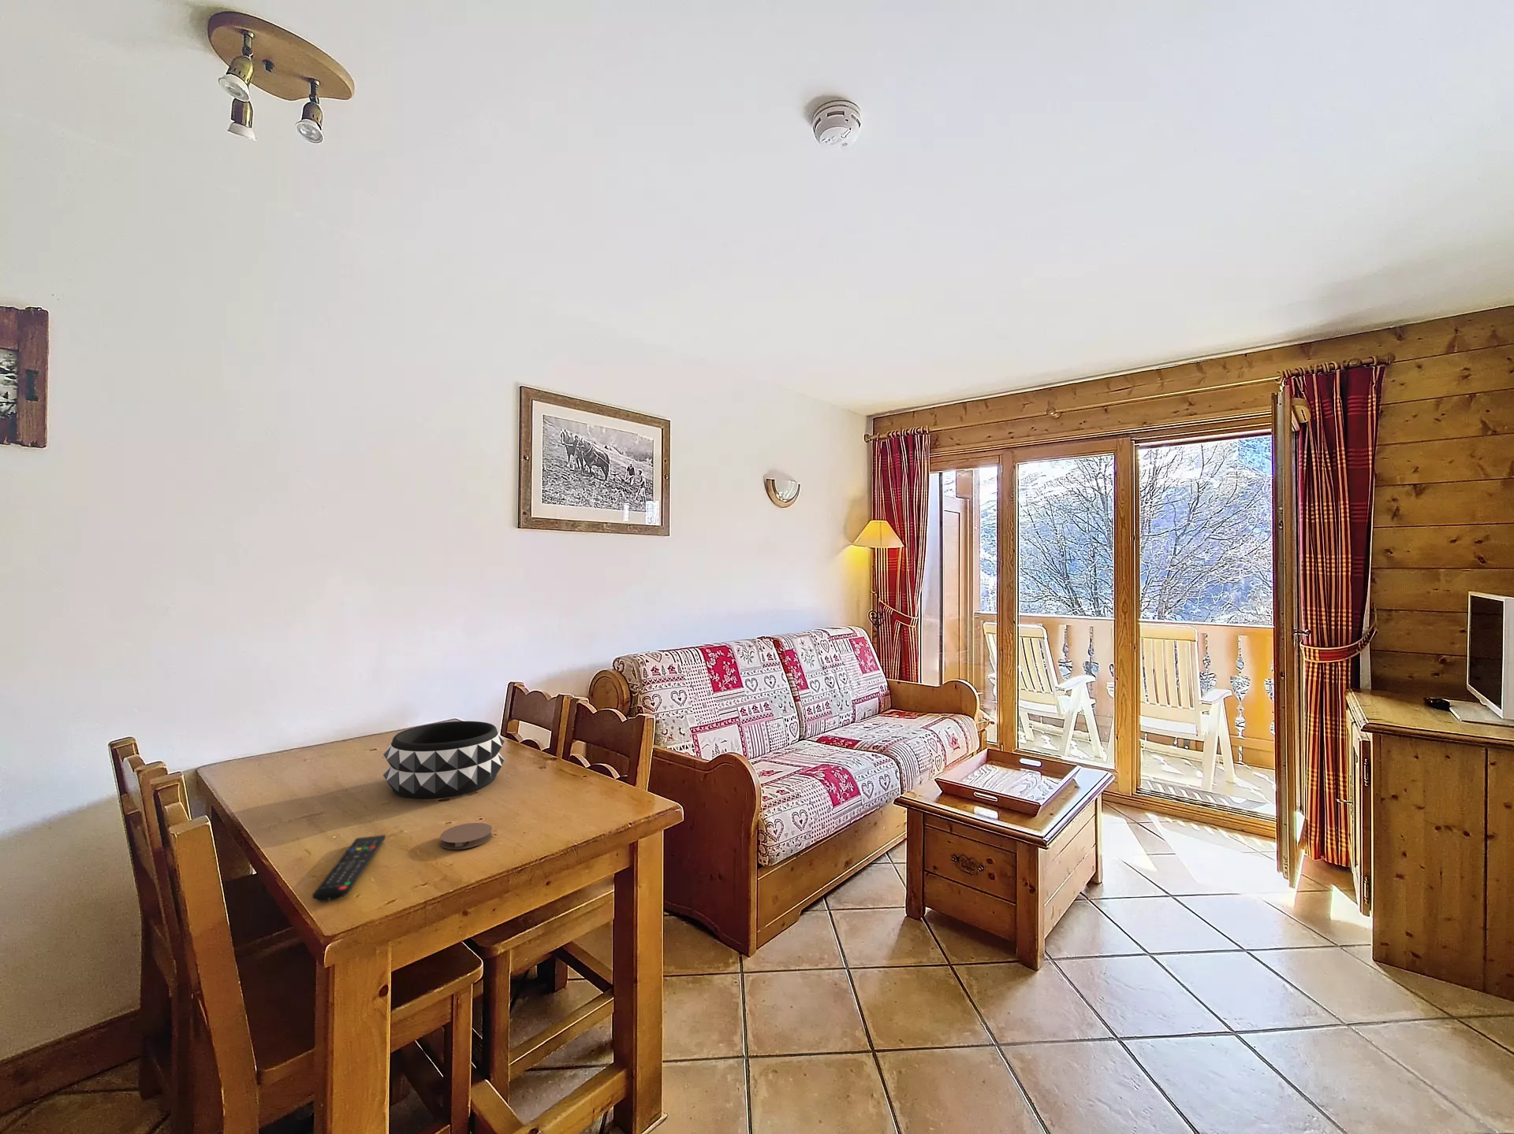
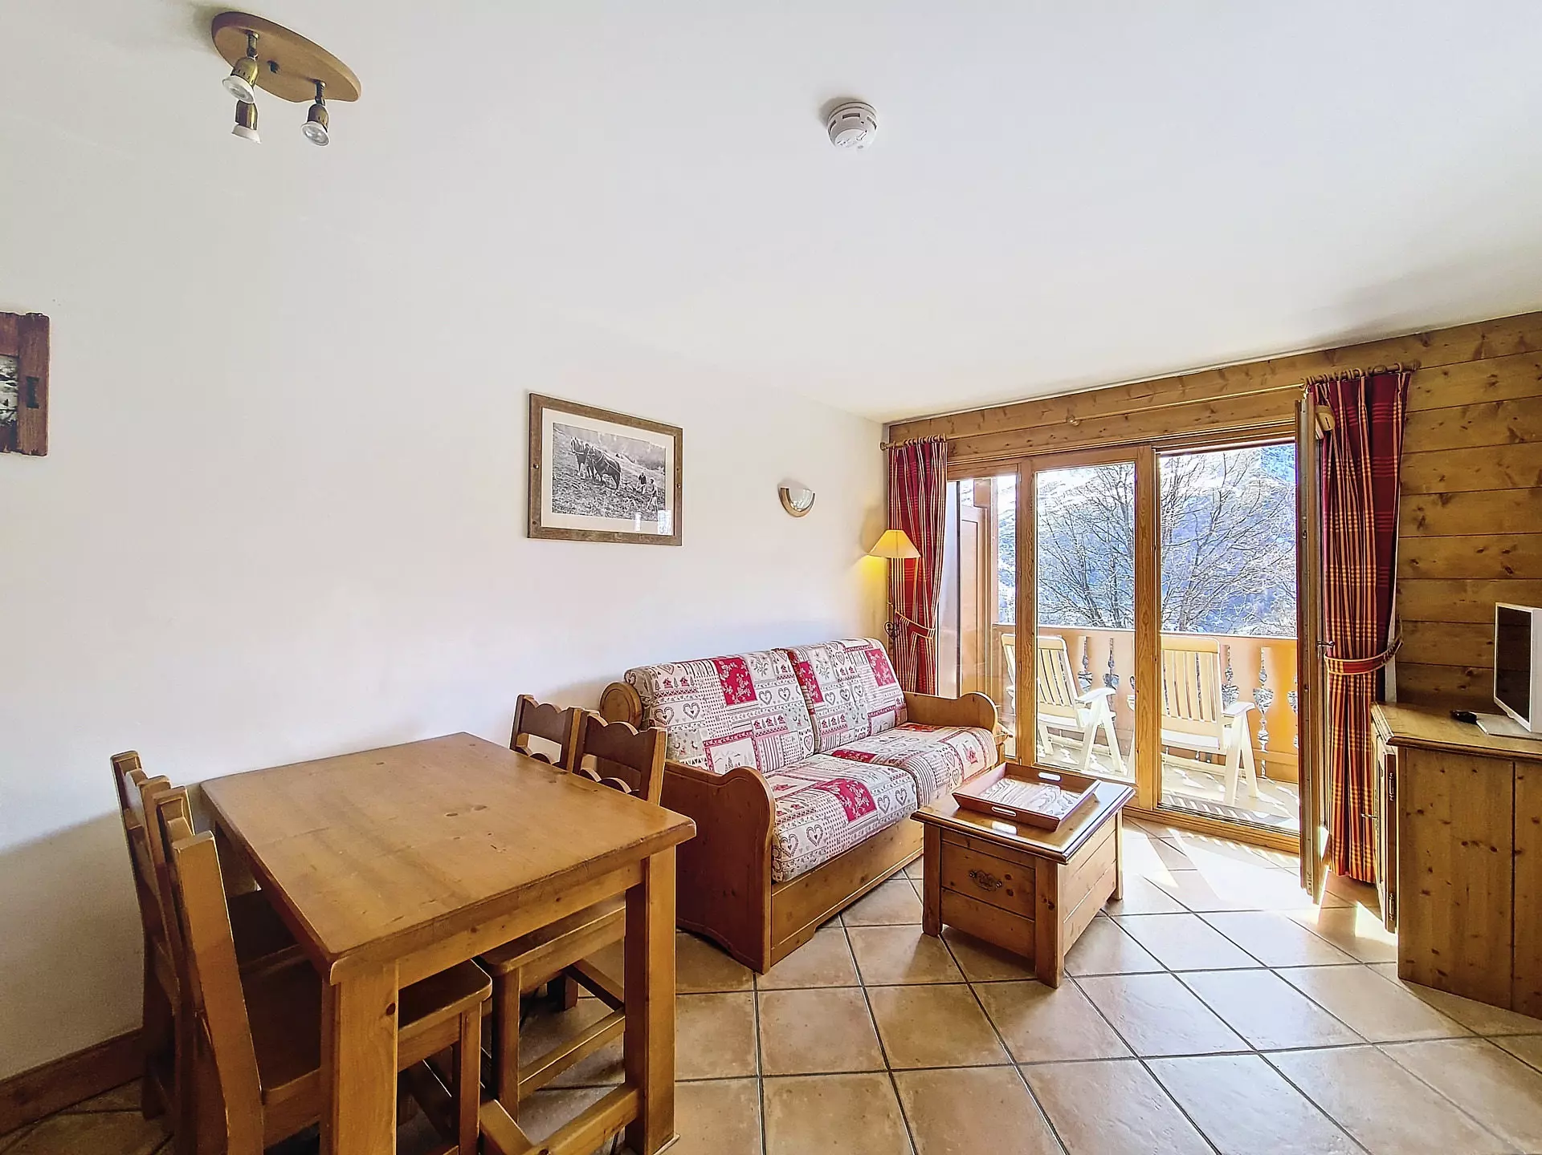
- remote control [311,834,386,903]
- coaster [439,822,492,850]
- decorative bowl [383,721,505,800]
